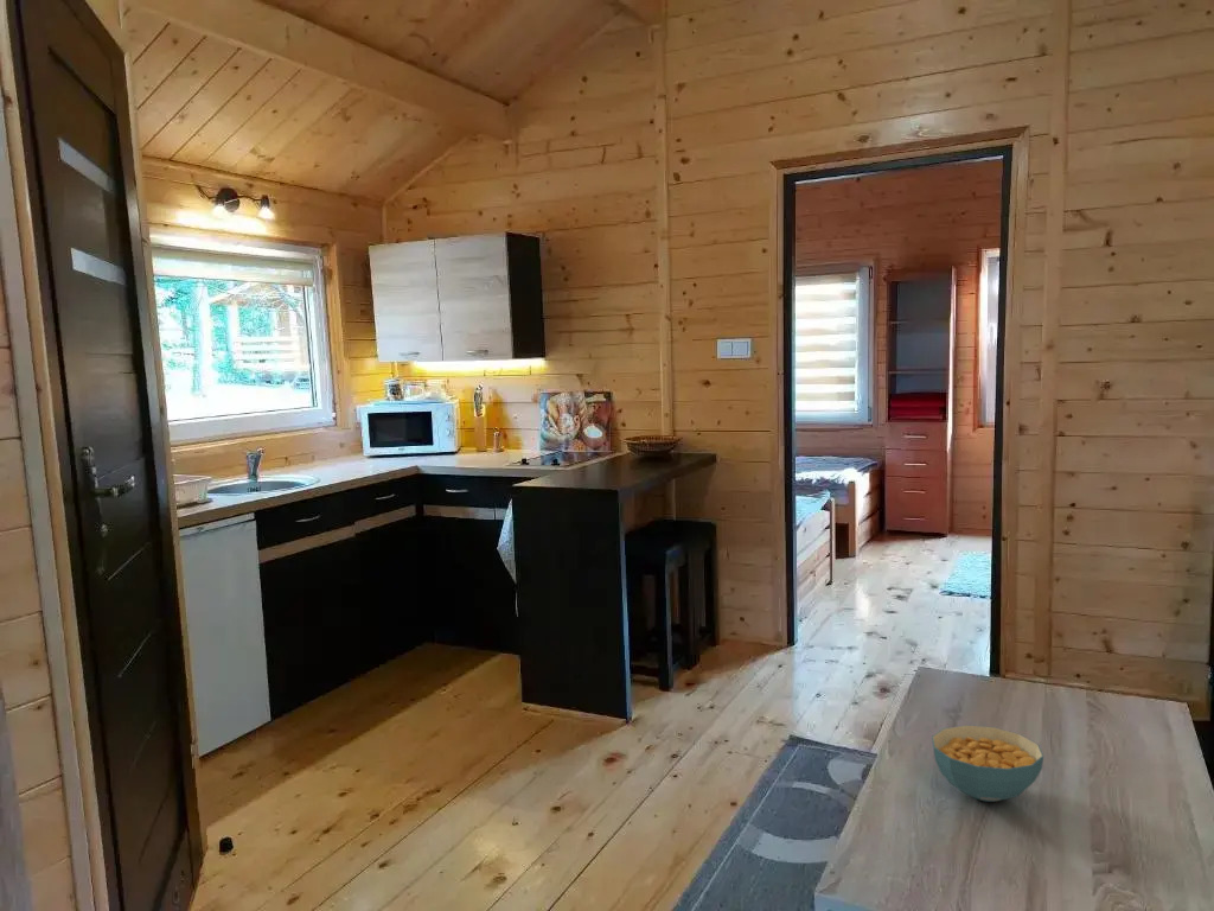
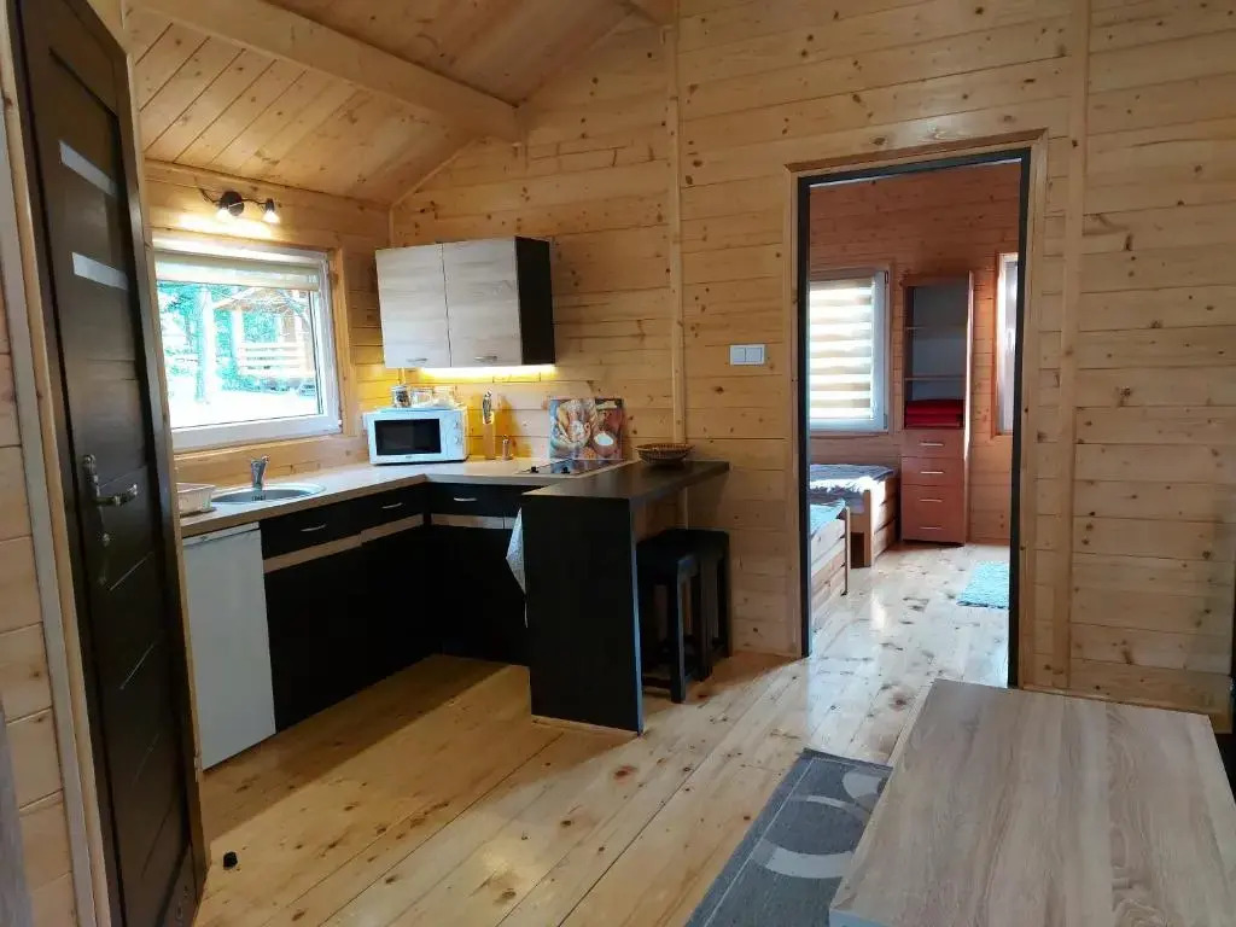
- cereal bowl [931,724,1044,803]
